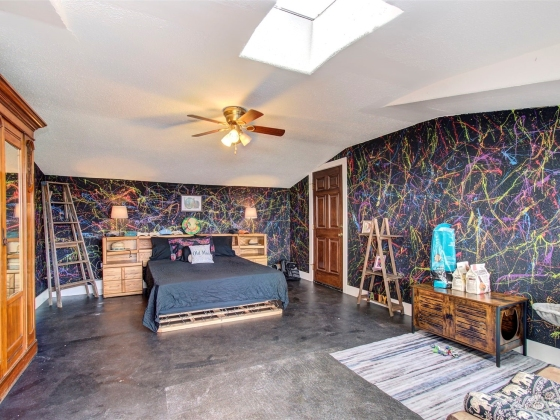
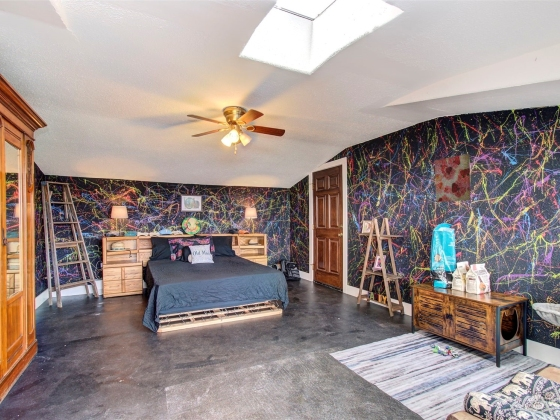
+ wall art [434,153,471,203]
